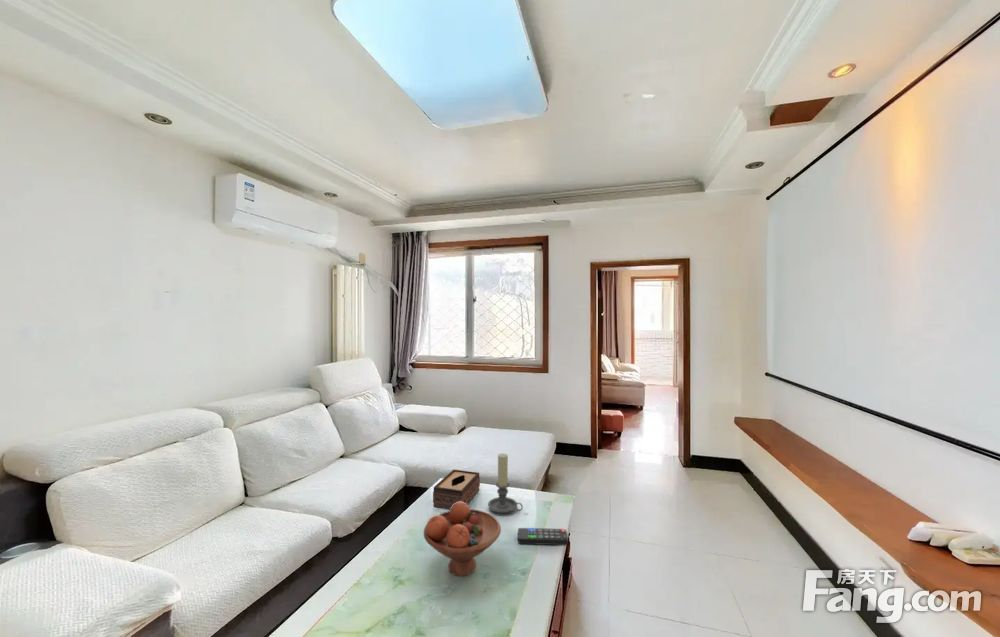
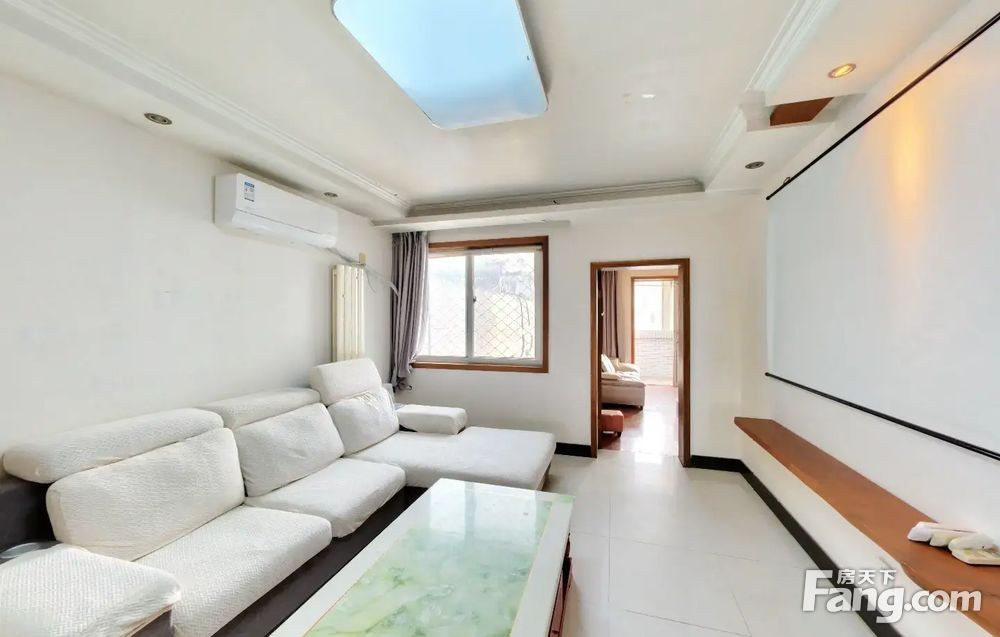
- tissue box [432,469,481,510]
- candle holder [487,453,524,514]
- fruit bowl [423,501,502,577]
- remote control [517,527,569,546]
